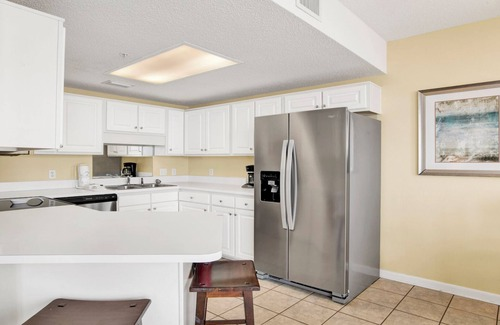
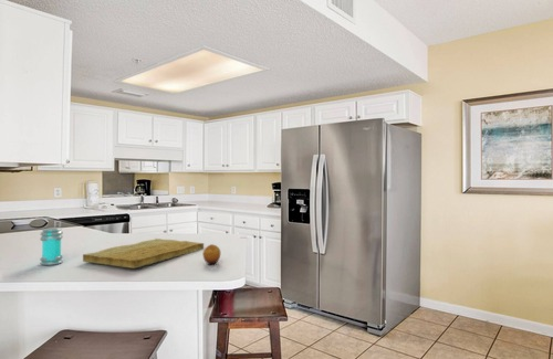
+ fruit [201,243,221,265]
+ cutting board [82,237,205,270]
+ jar [39,226,64,266]
